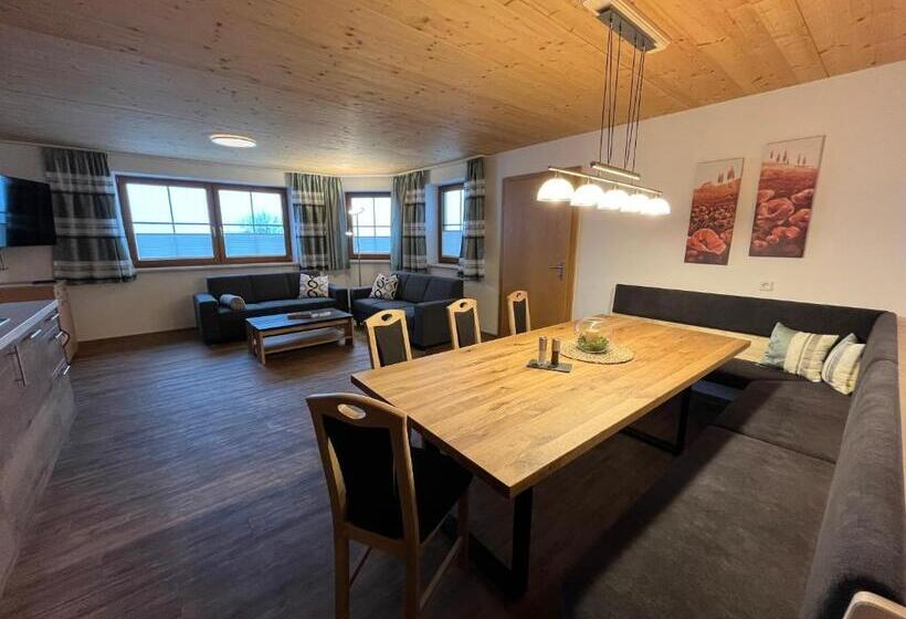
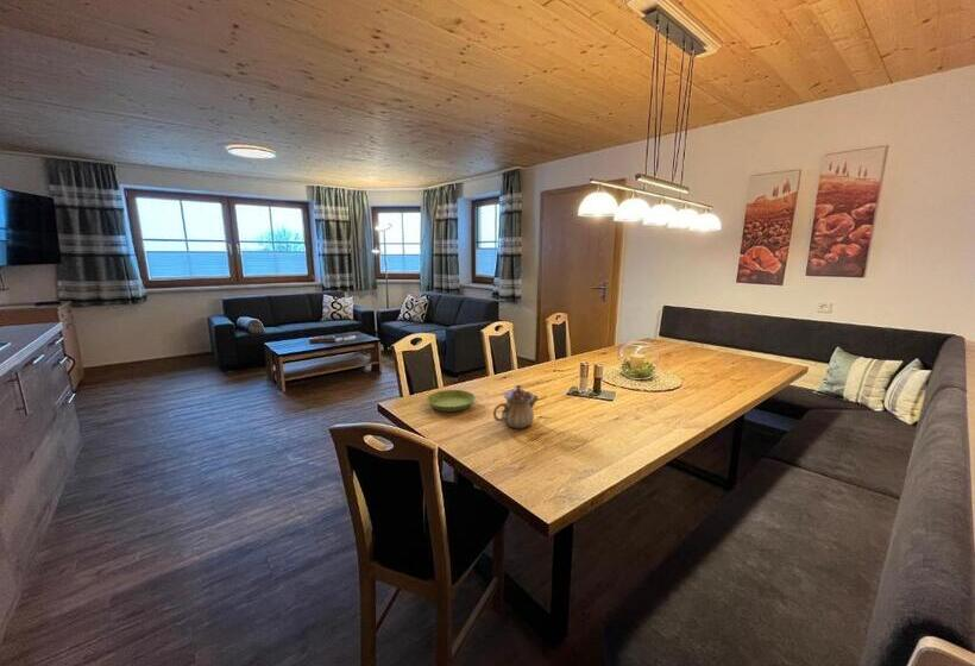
+ teapot [492,384,540,429]
+ saucer [426,389,477,413]
